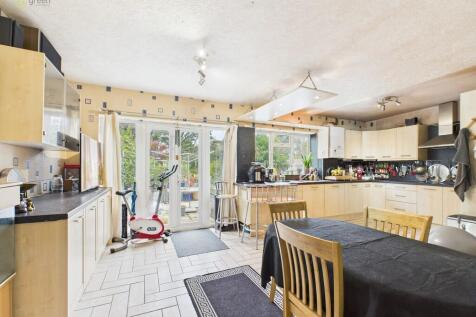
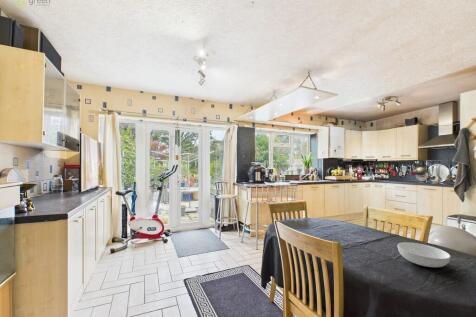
+ serving bowl [397,241,451,268]
